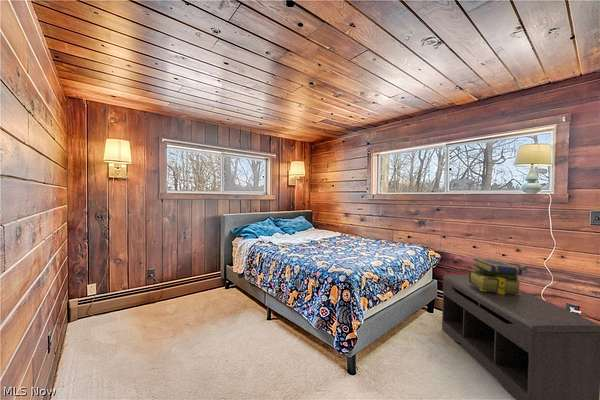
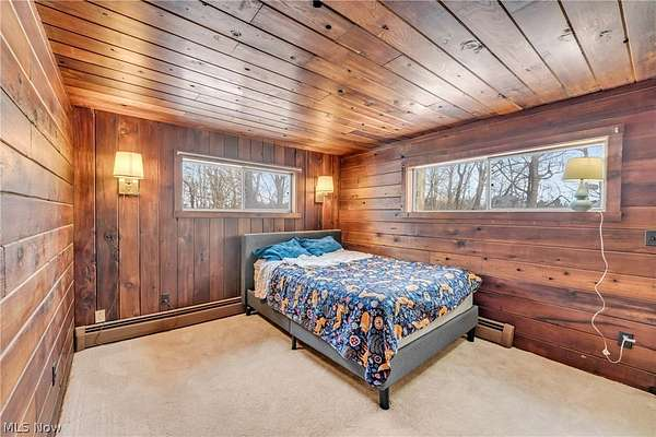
- bench [441,274,600,400]
- stack of books [468,258,523,295]
